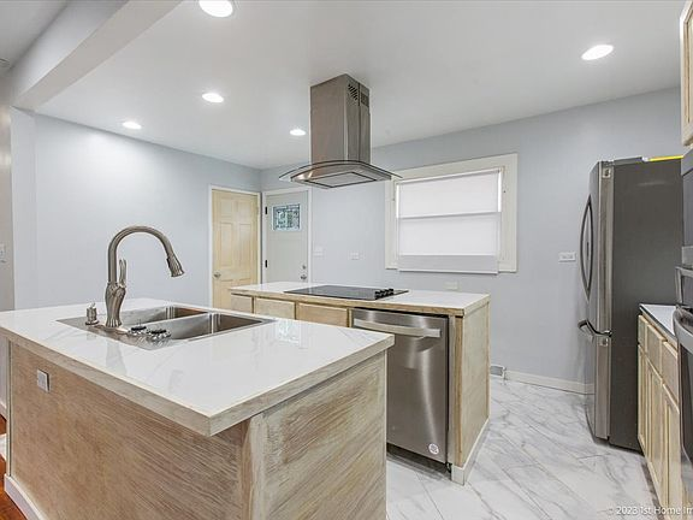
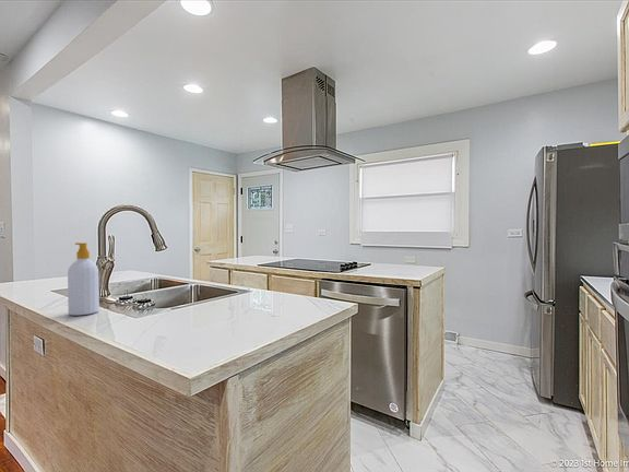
+ soap bottle [67,241,100,317]
